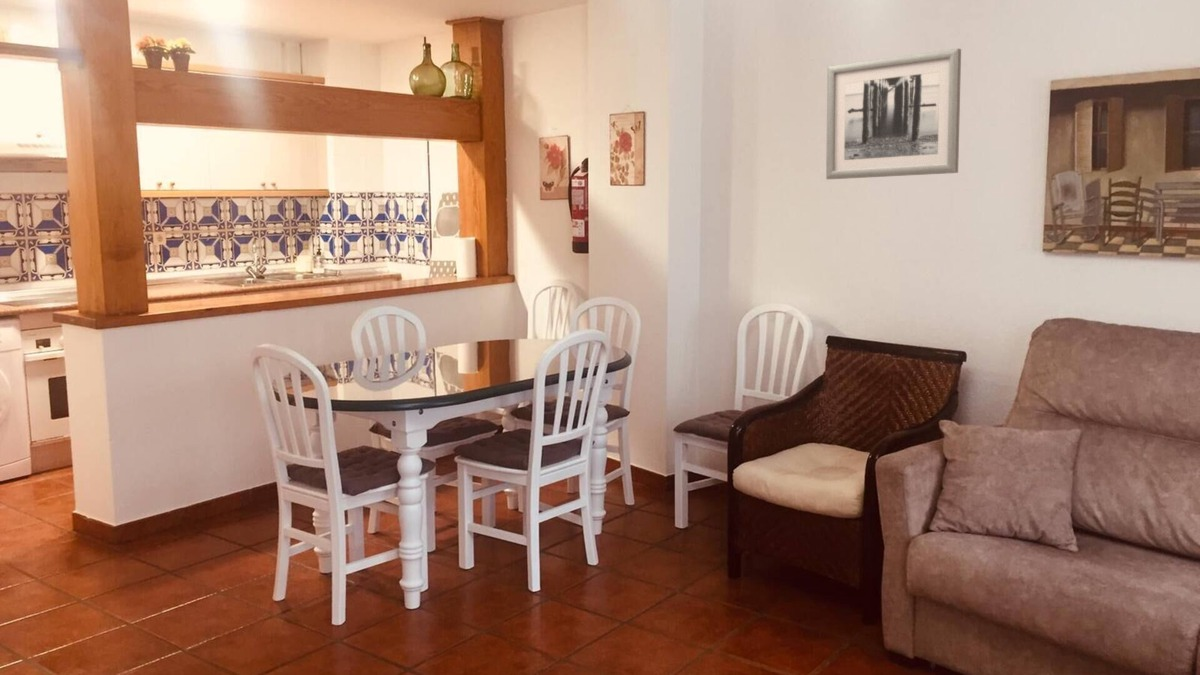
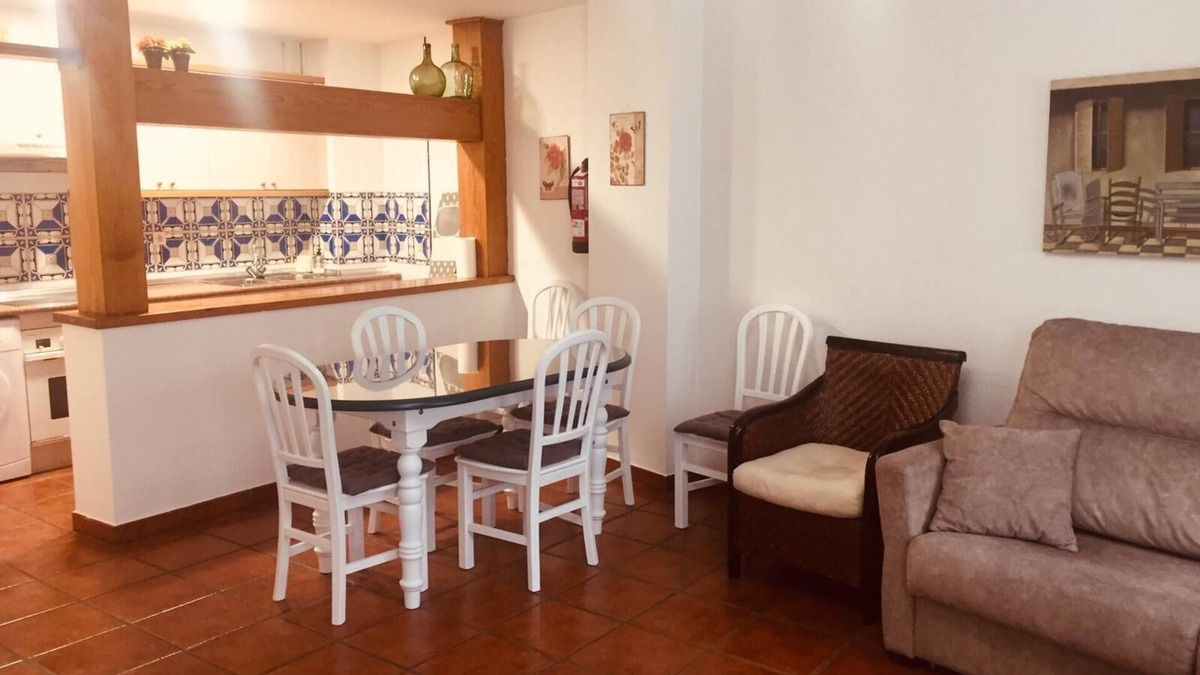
- wall art [825,47,962,180]
